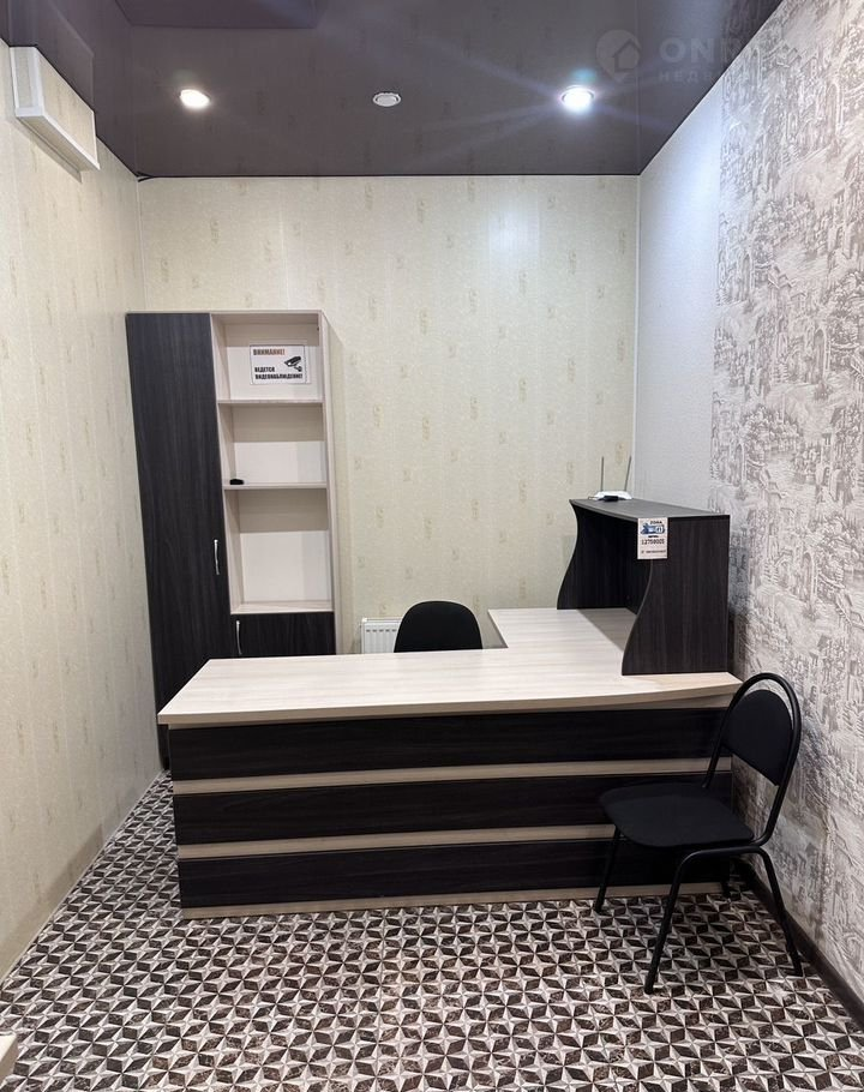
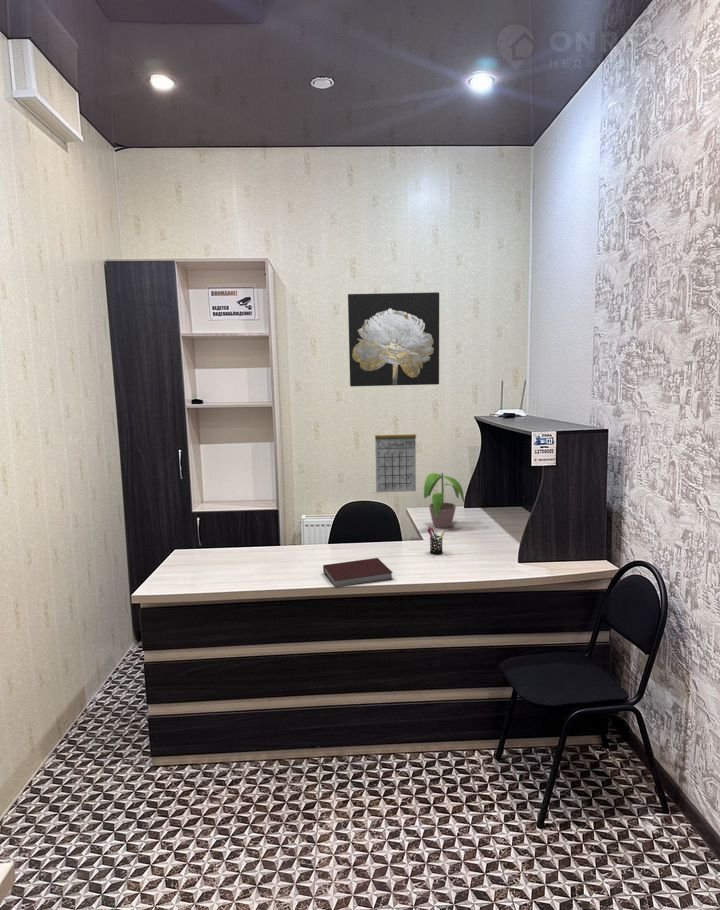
+ calendar [374,420,417,493]
+ potted plant [423,472,465,529]
+ wall art [347,291,440,387]
+ notebook [322,557,394,589]
+ pen holder [426,526,446,555]
